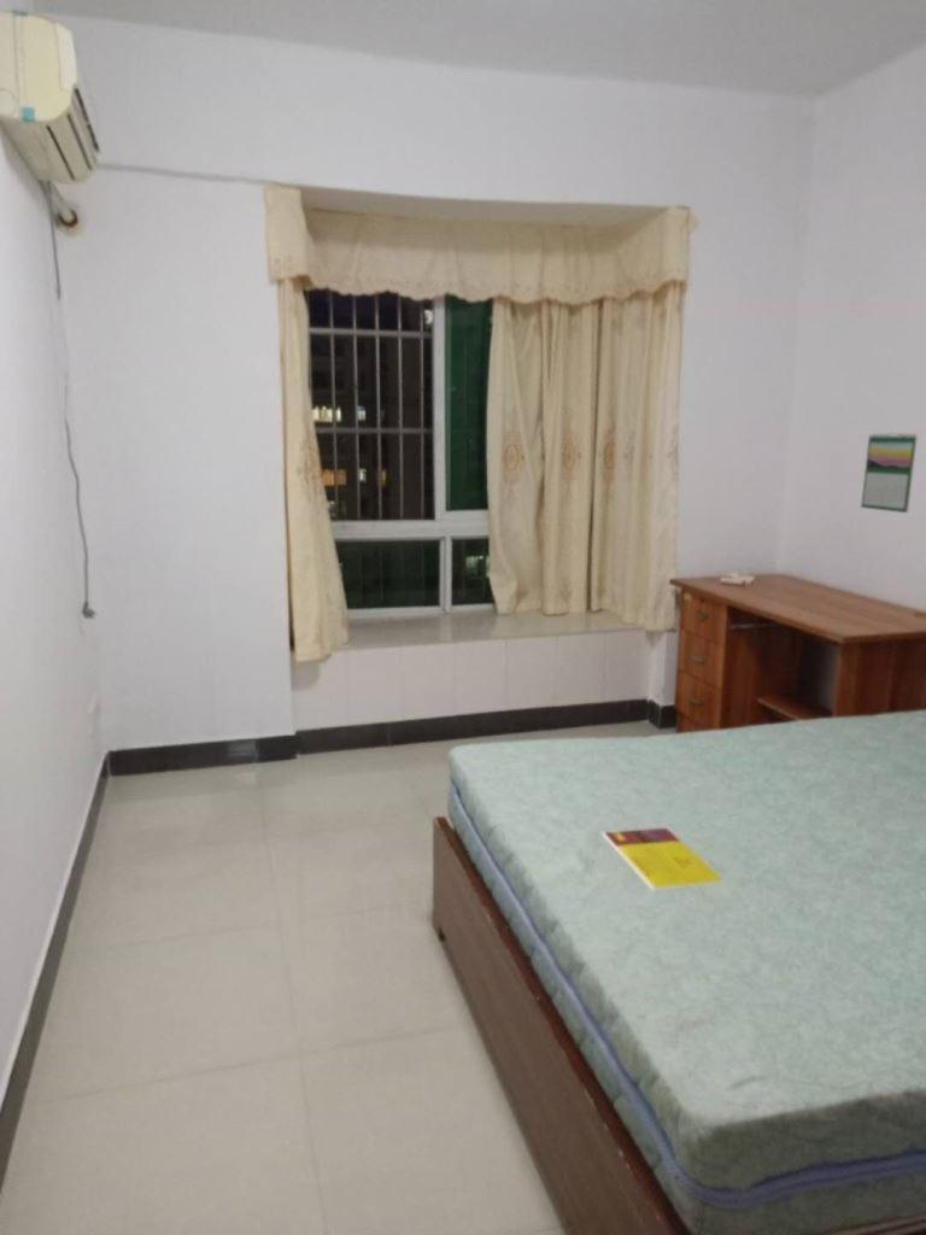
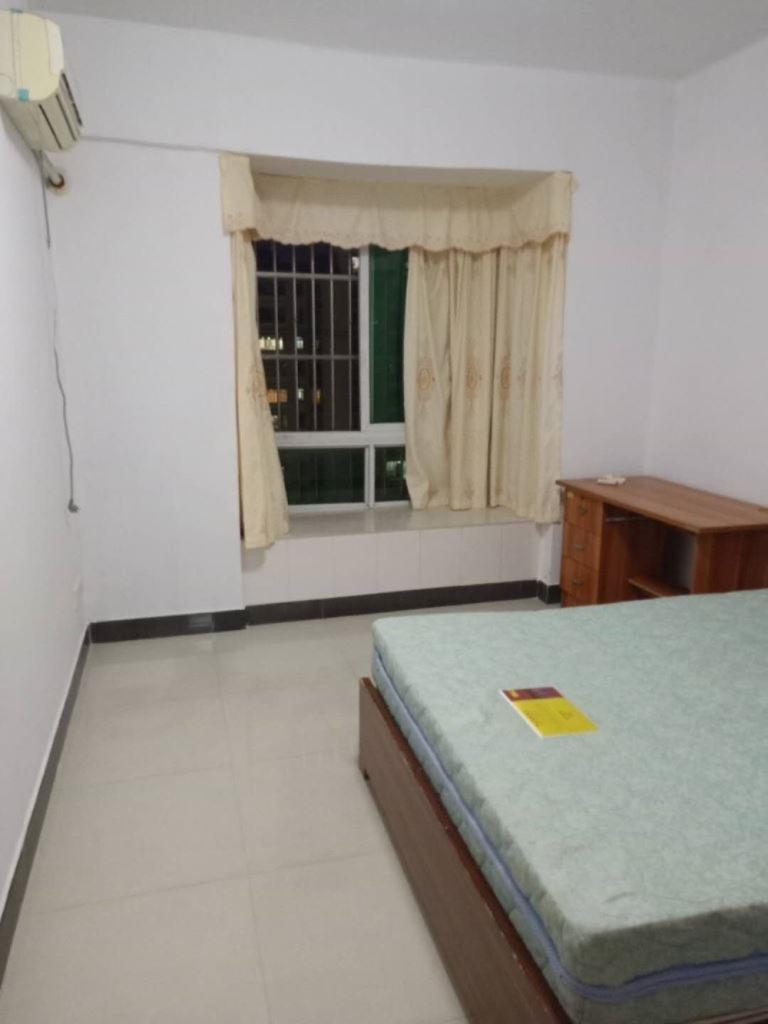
- calendar [860,431,919,514]
